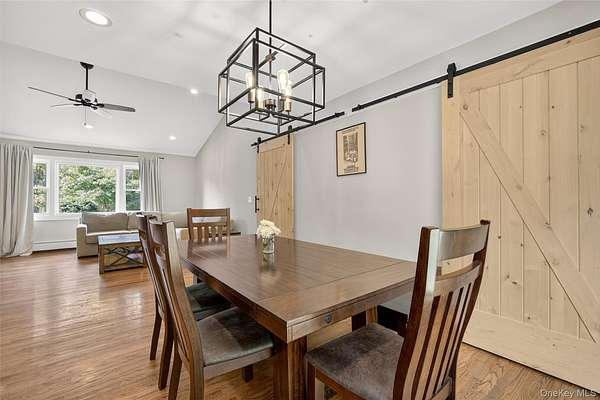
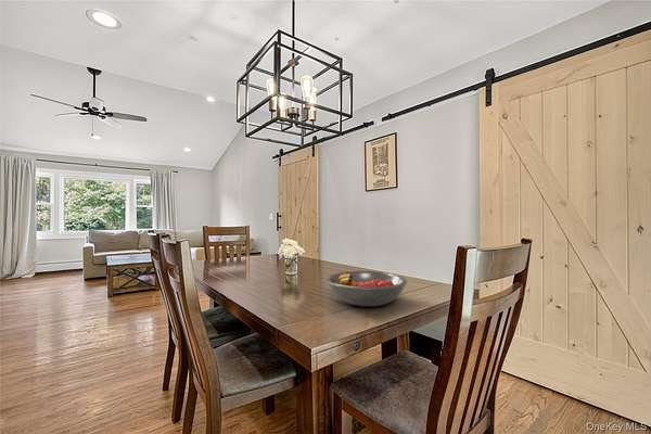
+ fruit bowl [326,270,408,307]
